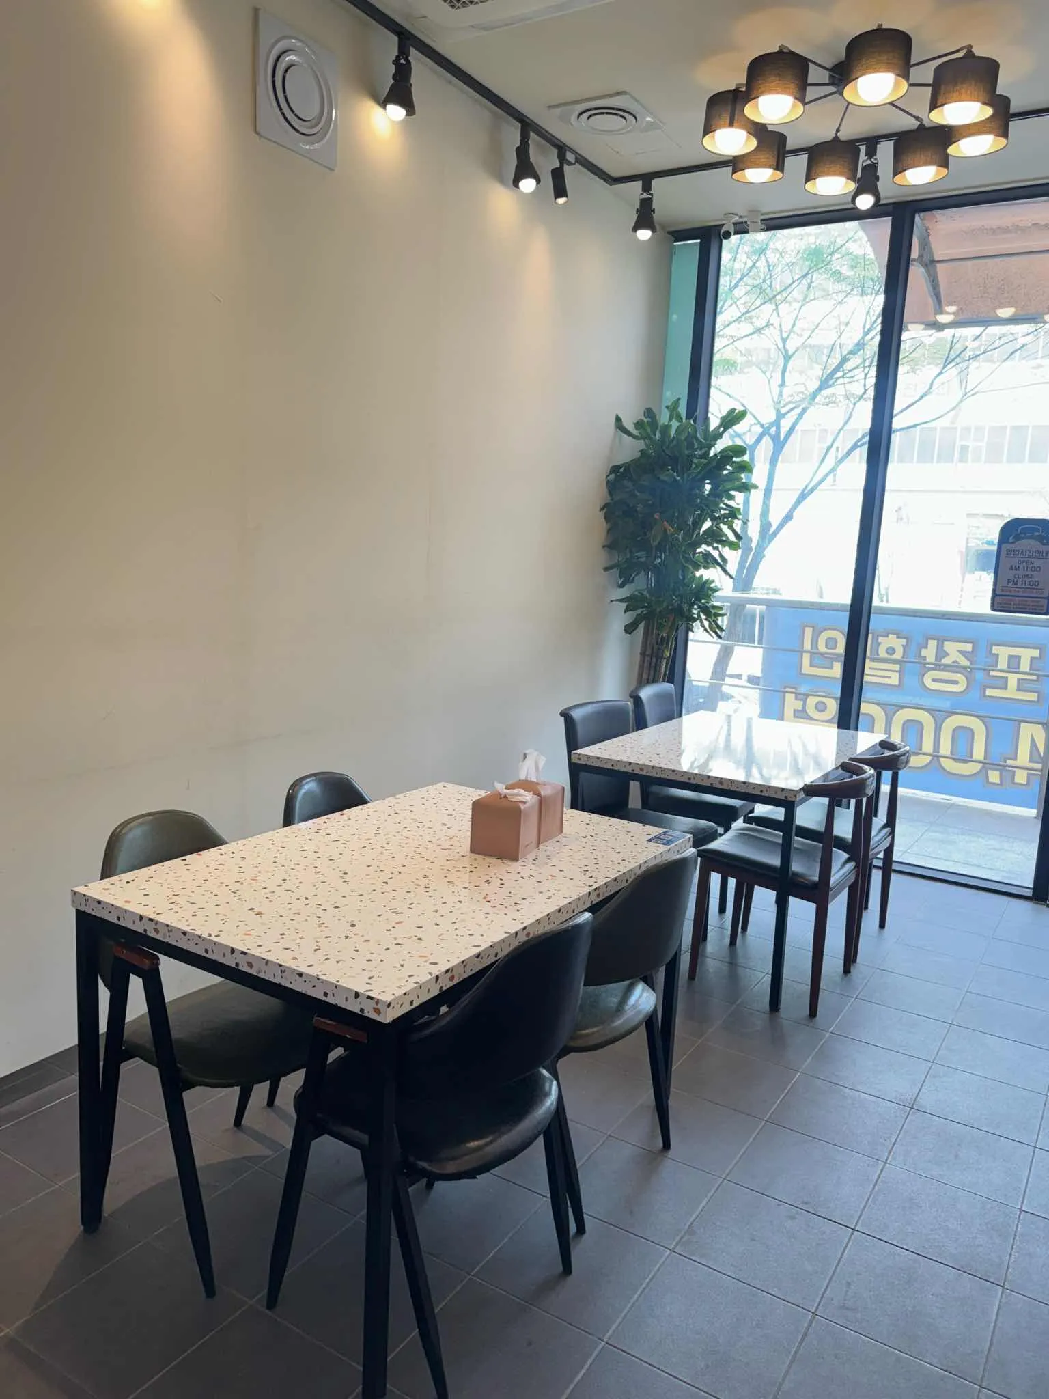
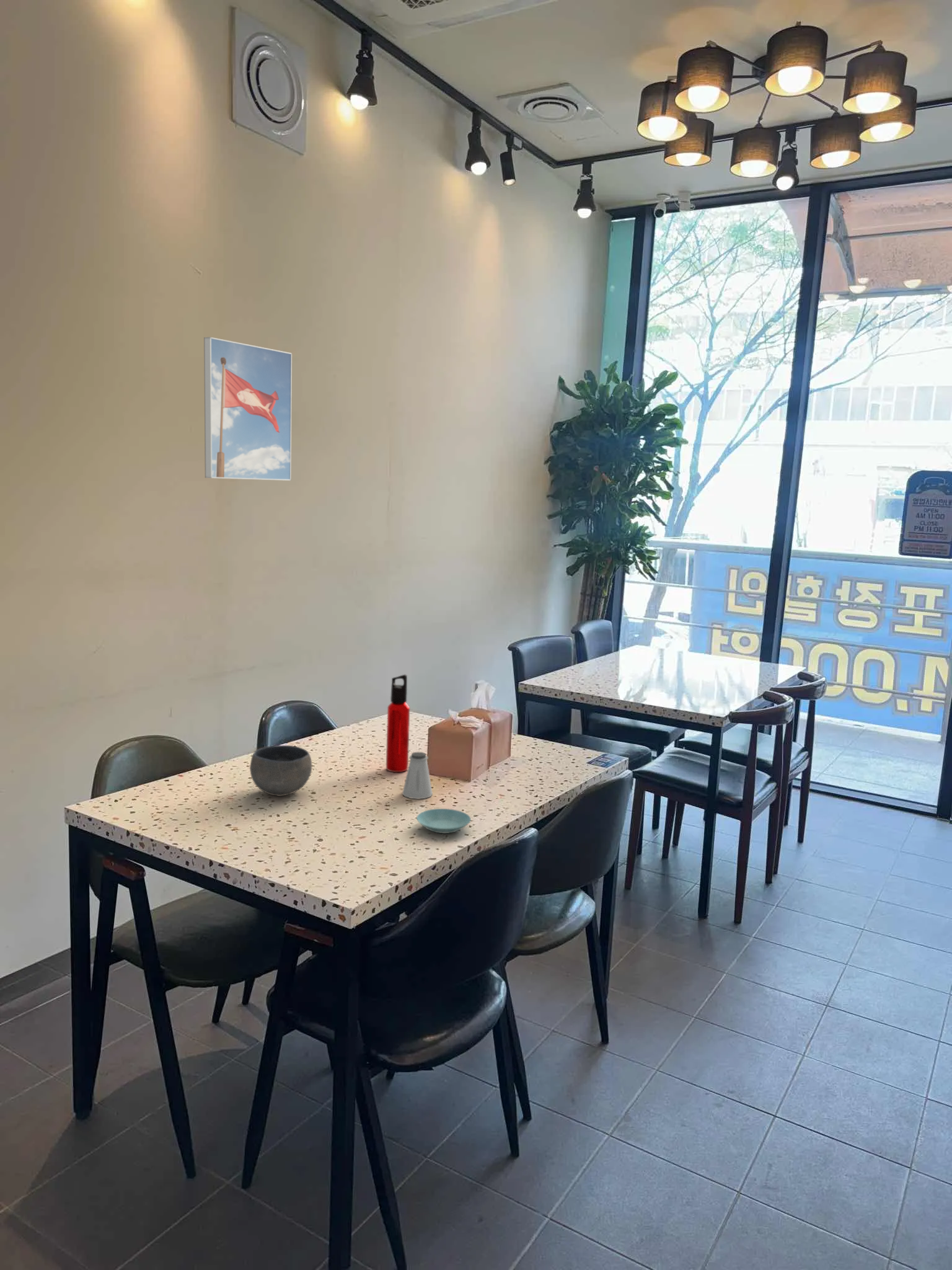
+ saltshaker [402,752,433,799]
+ bowl [249,745,312,797]
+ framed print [203,337,293,481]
+ water bottle [386,673,410,773]
+ saucer [416,808,472,834]
